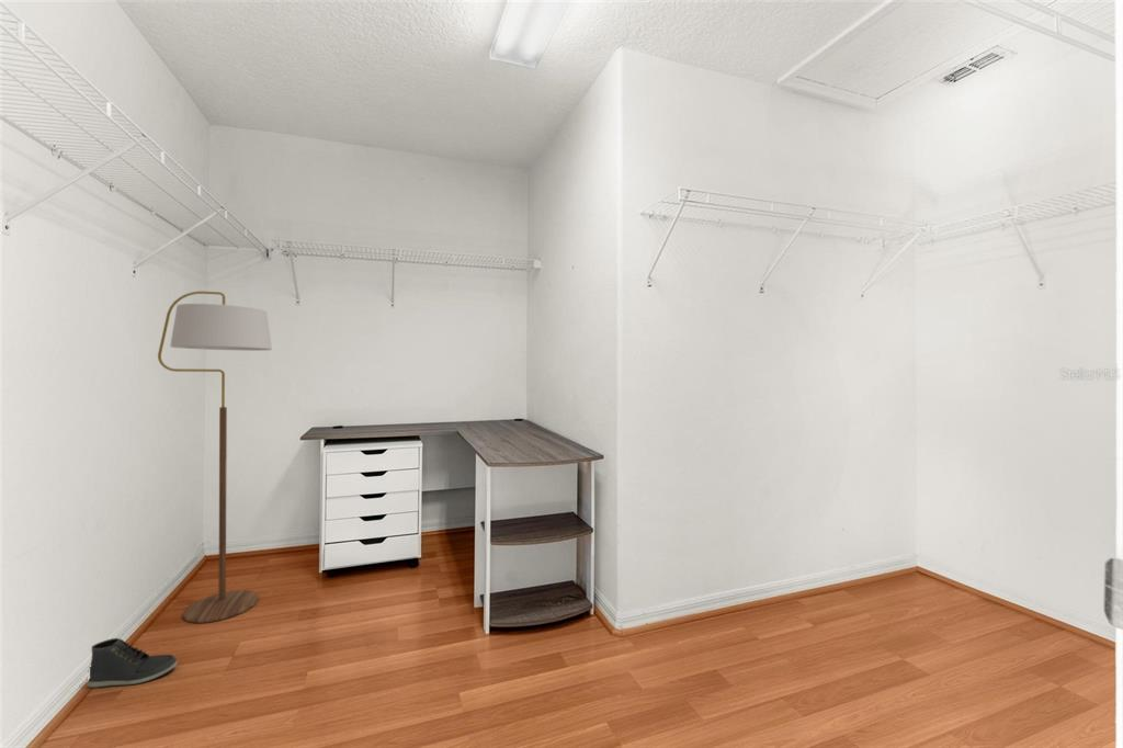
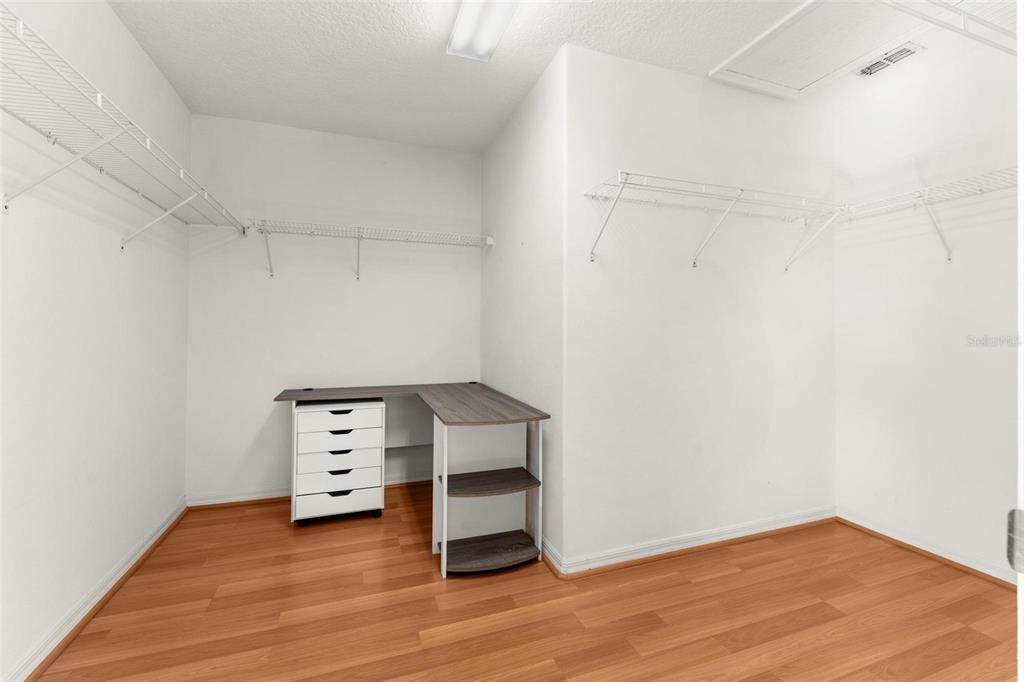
- floor lamp [157,291,273,624]
- sneaker [86,637,179,688]
